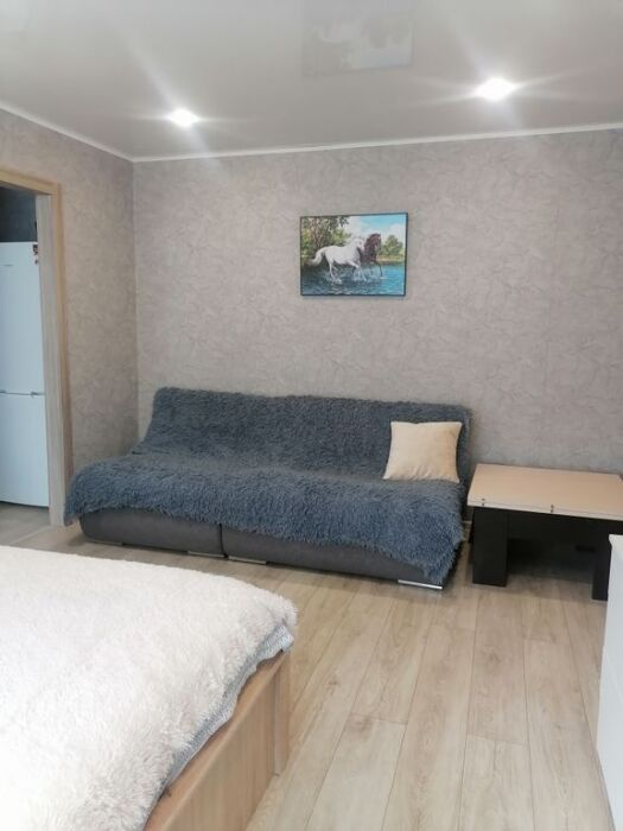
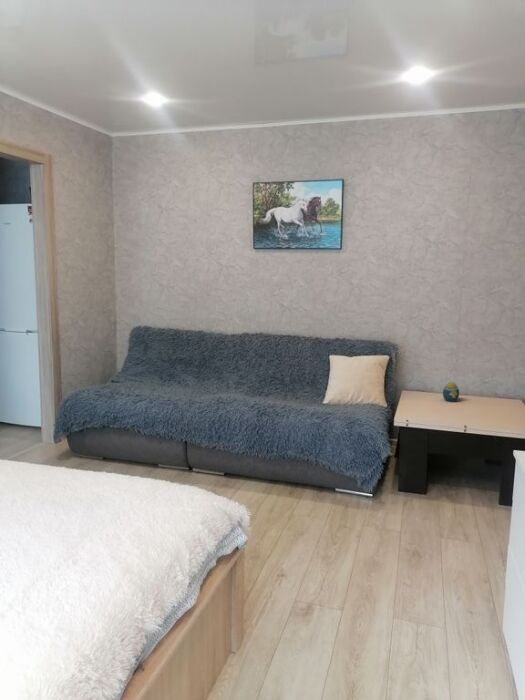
+ decorative egg [442,381,460,403]
